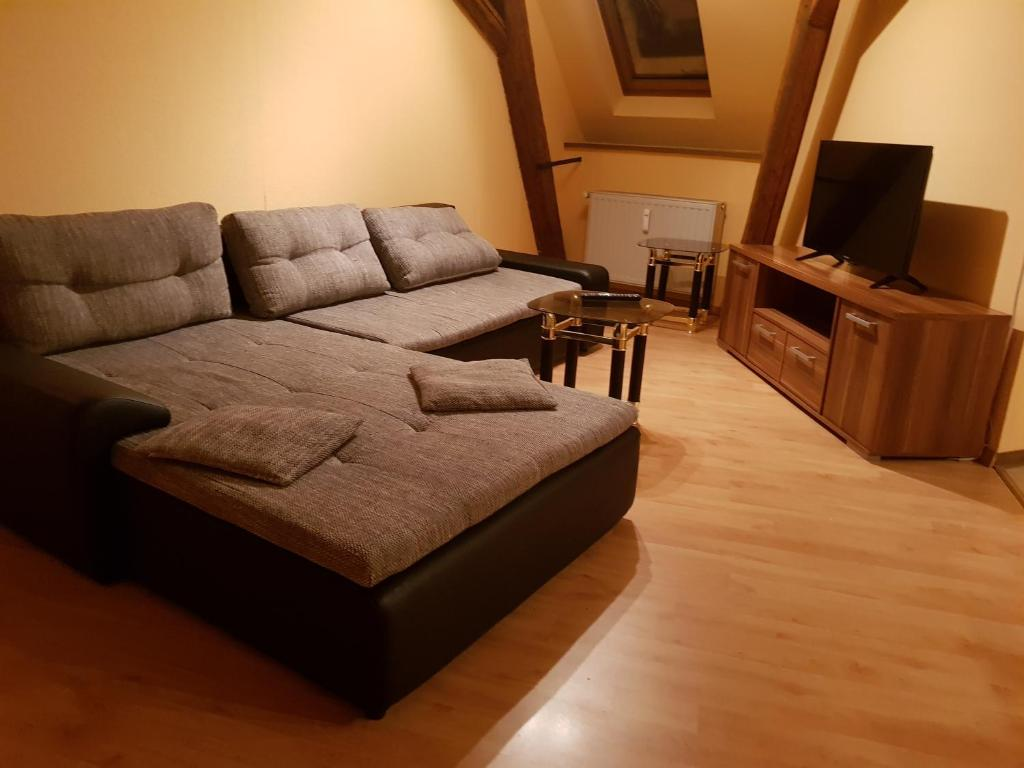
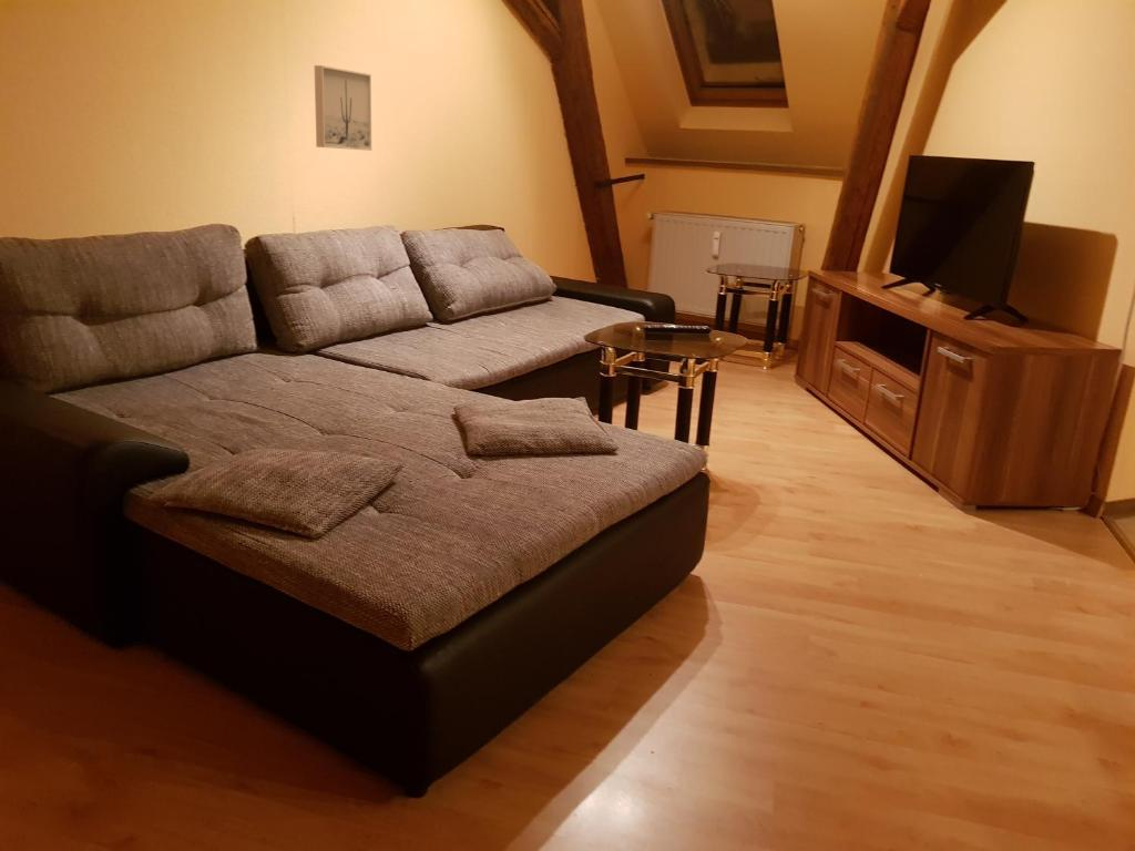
+ wall art [314,64,372,152]
